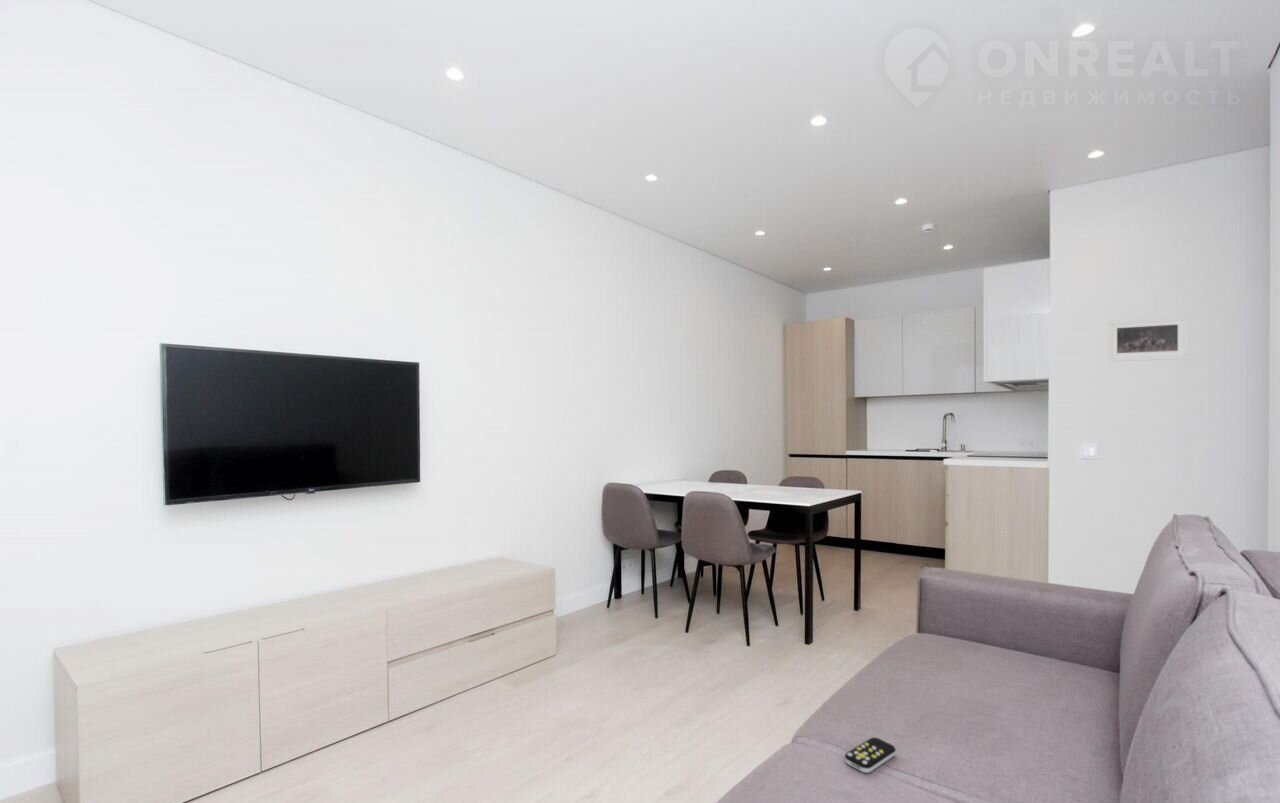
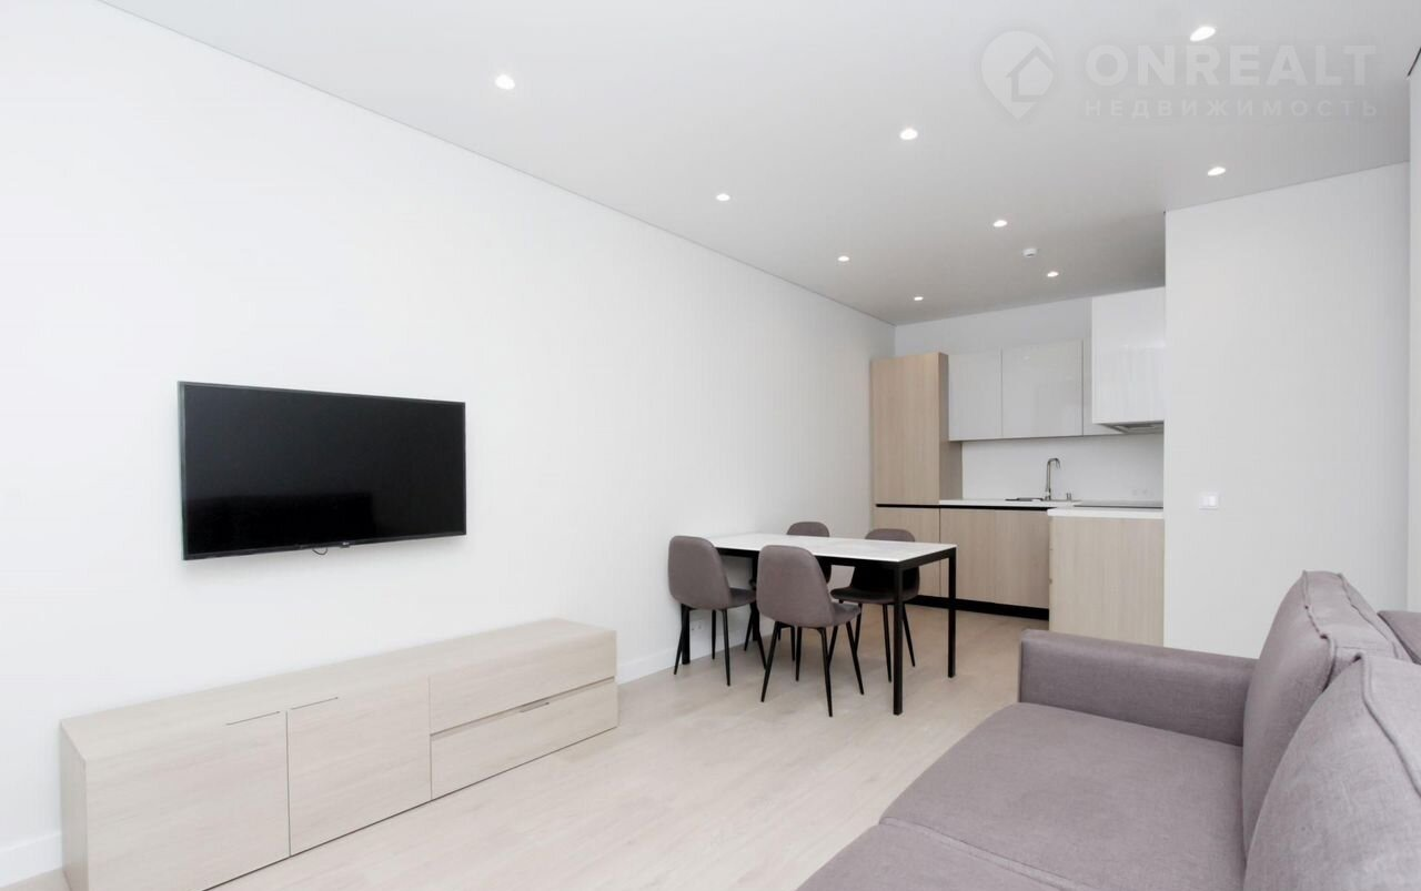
- remote control [844,736,897,774]
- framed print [1106,314,1190,363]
